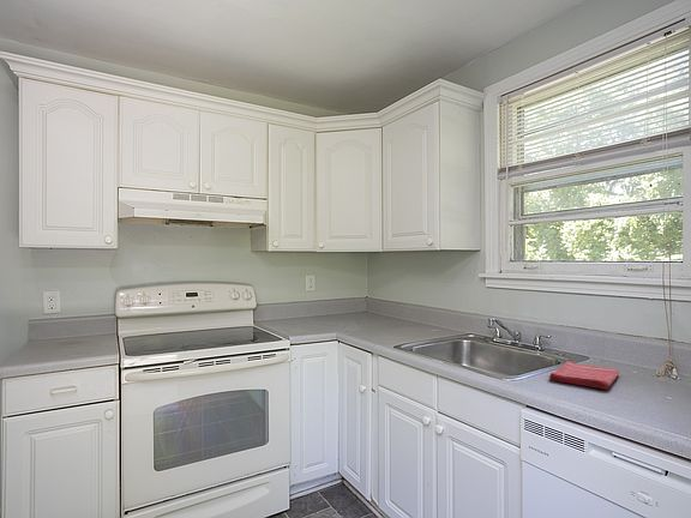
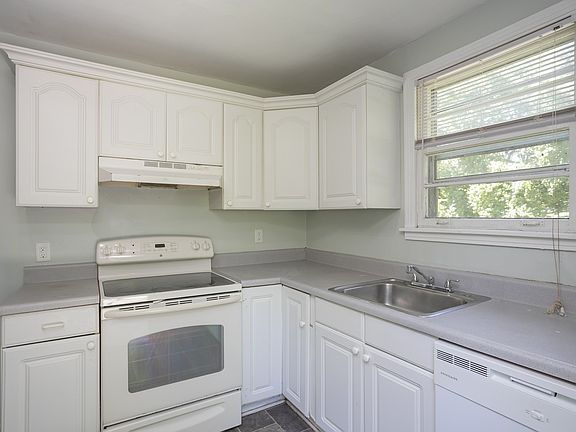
- dish towel [548,360,620,390]
